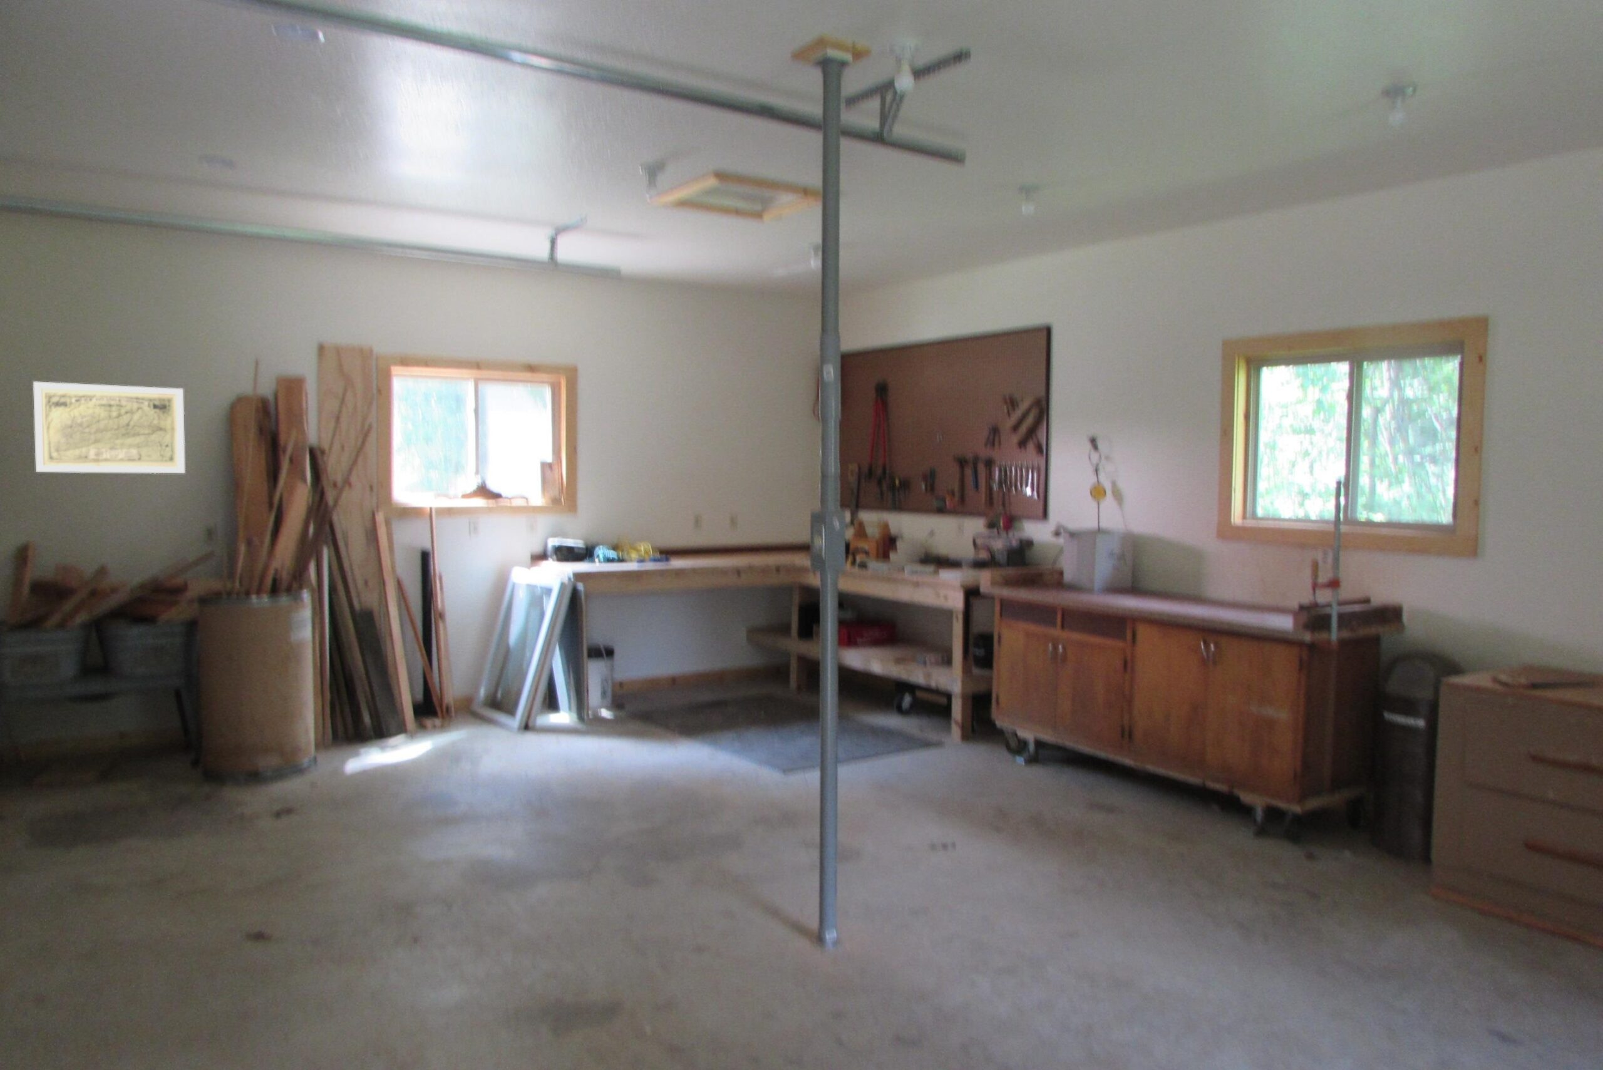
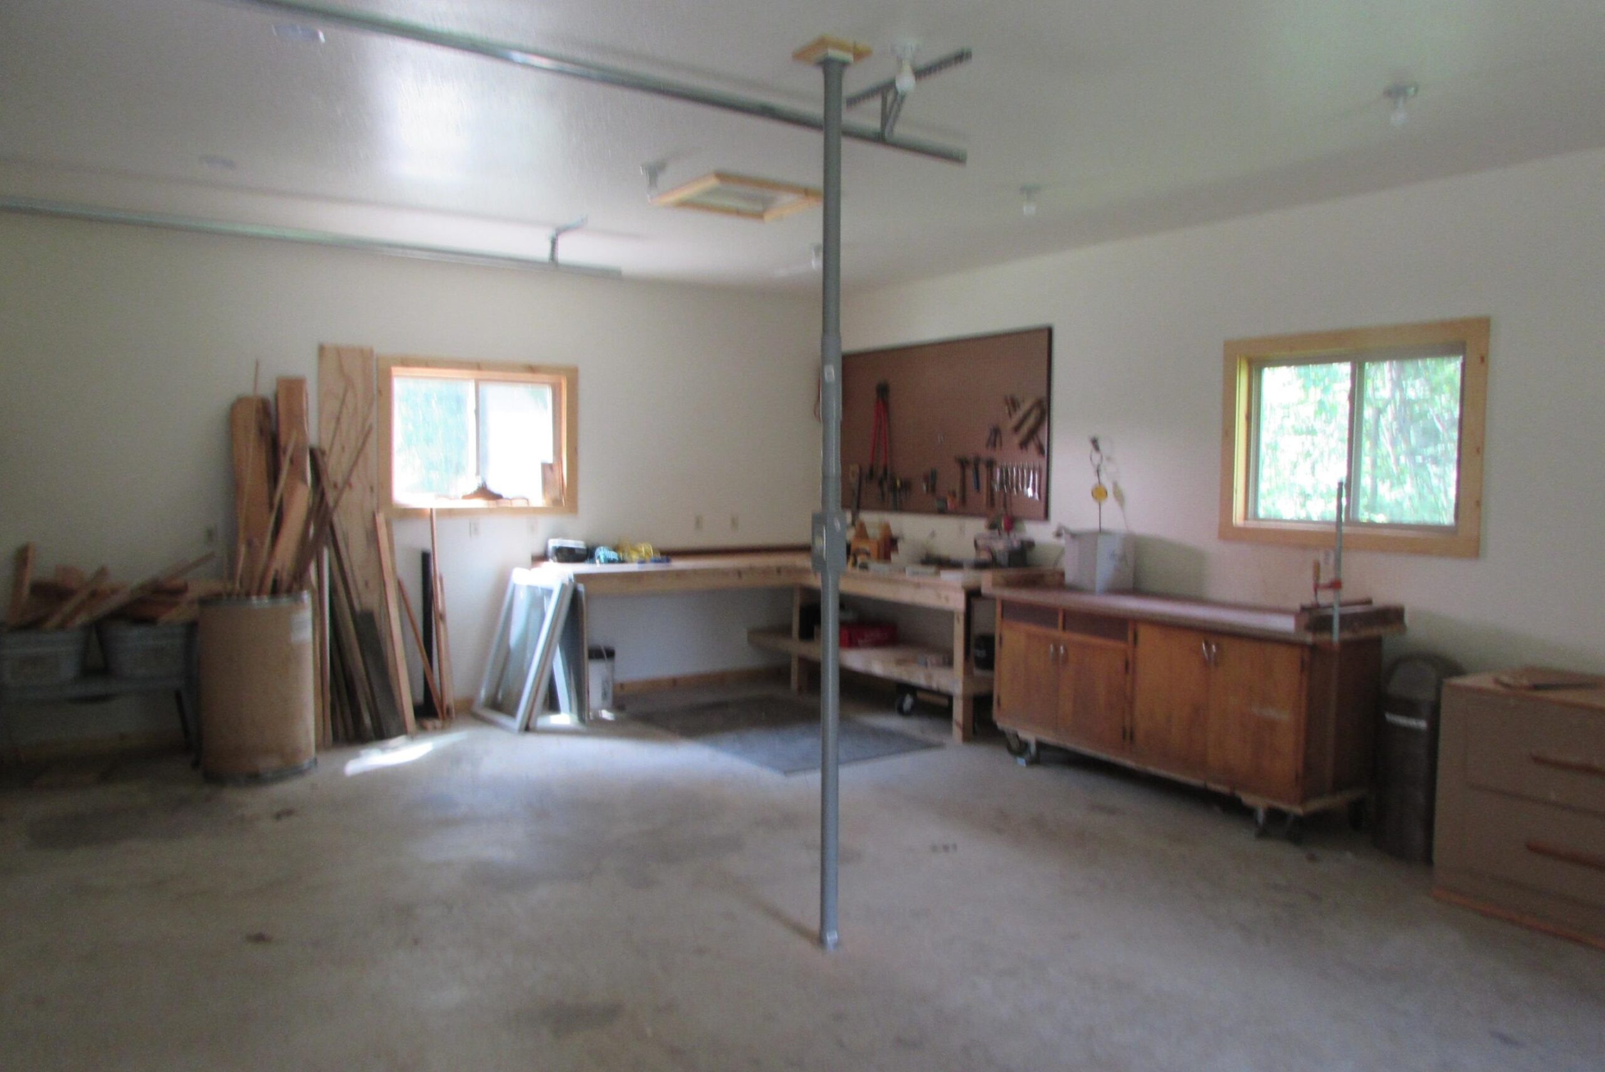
- map [32,381,186,474]
